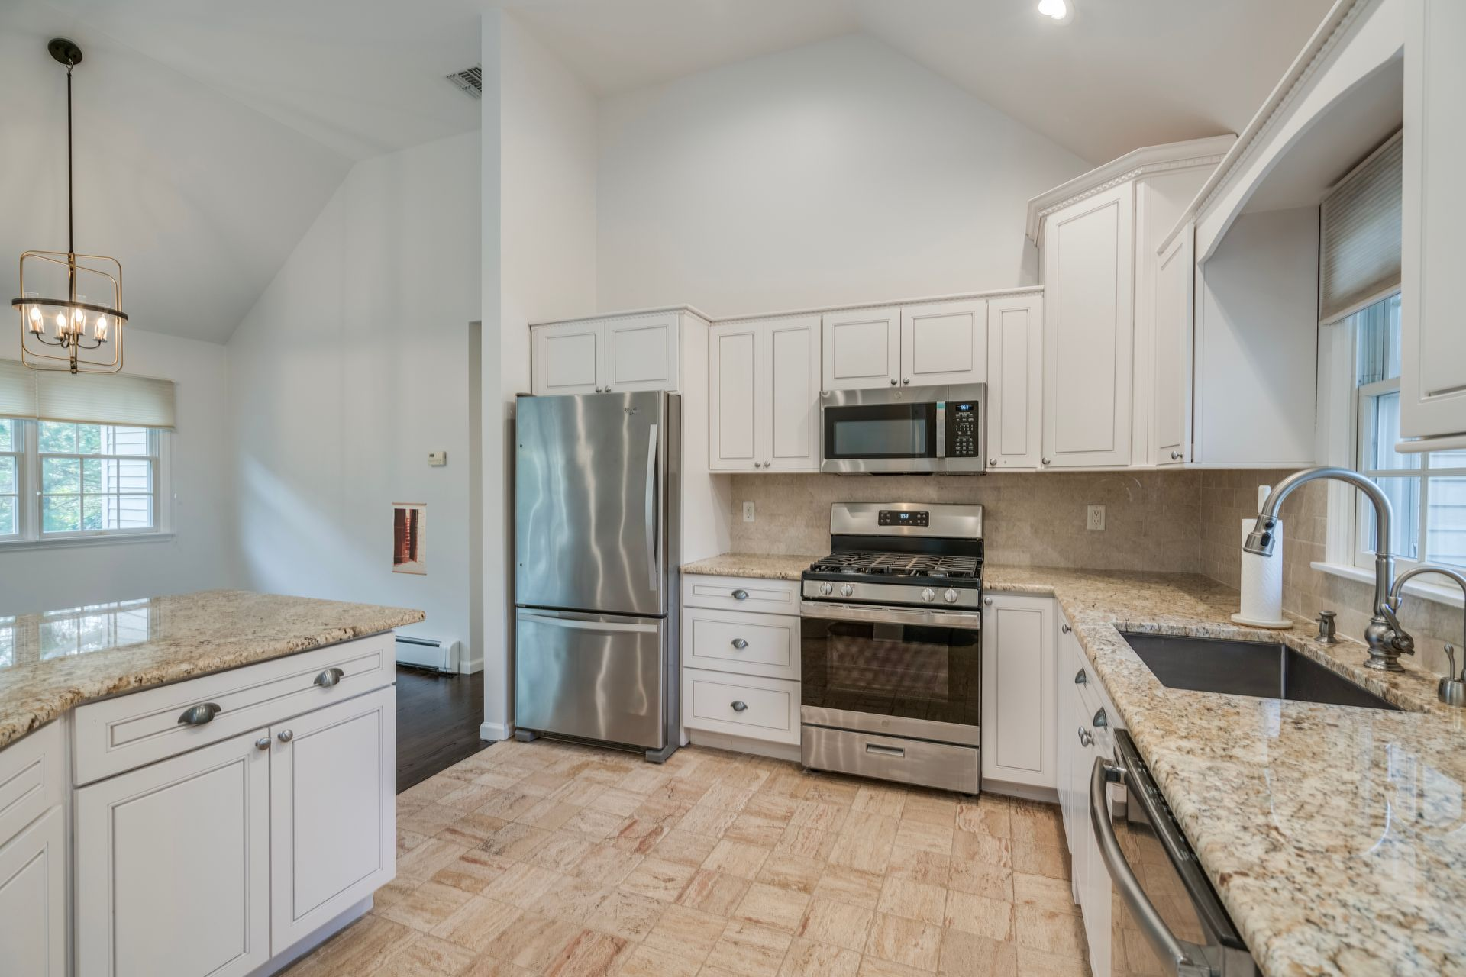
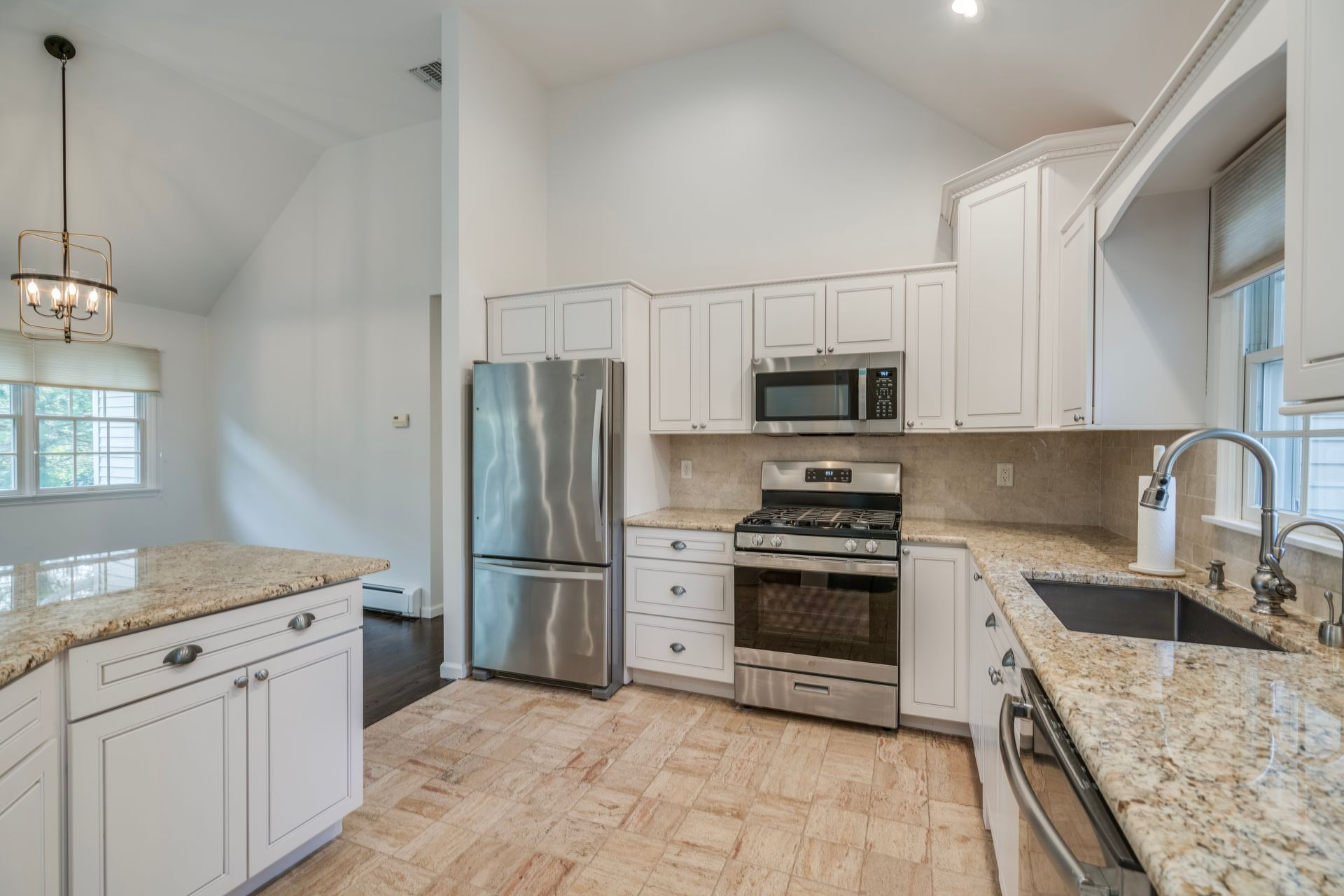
- wall art [390,502,428,576]
